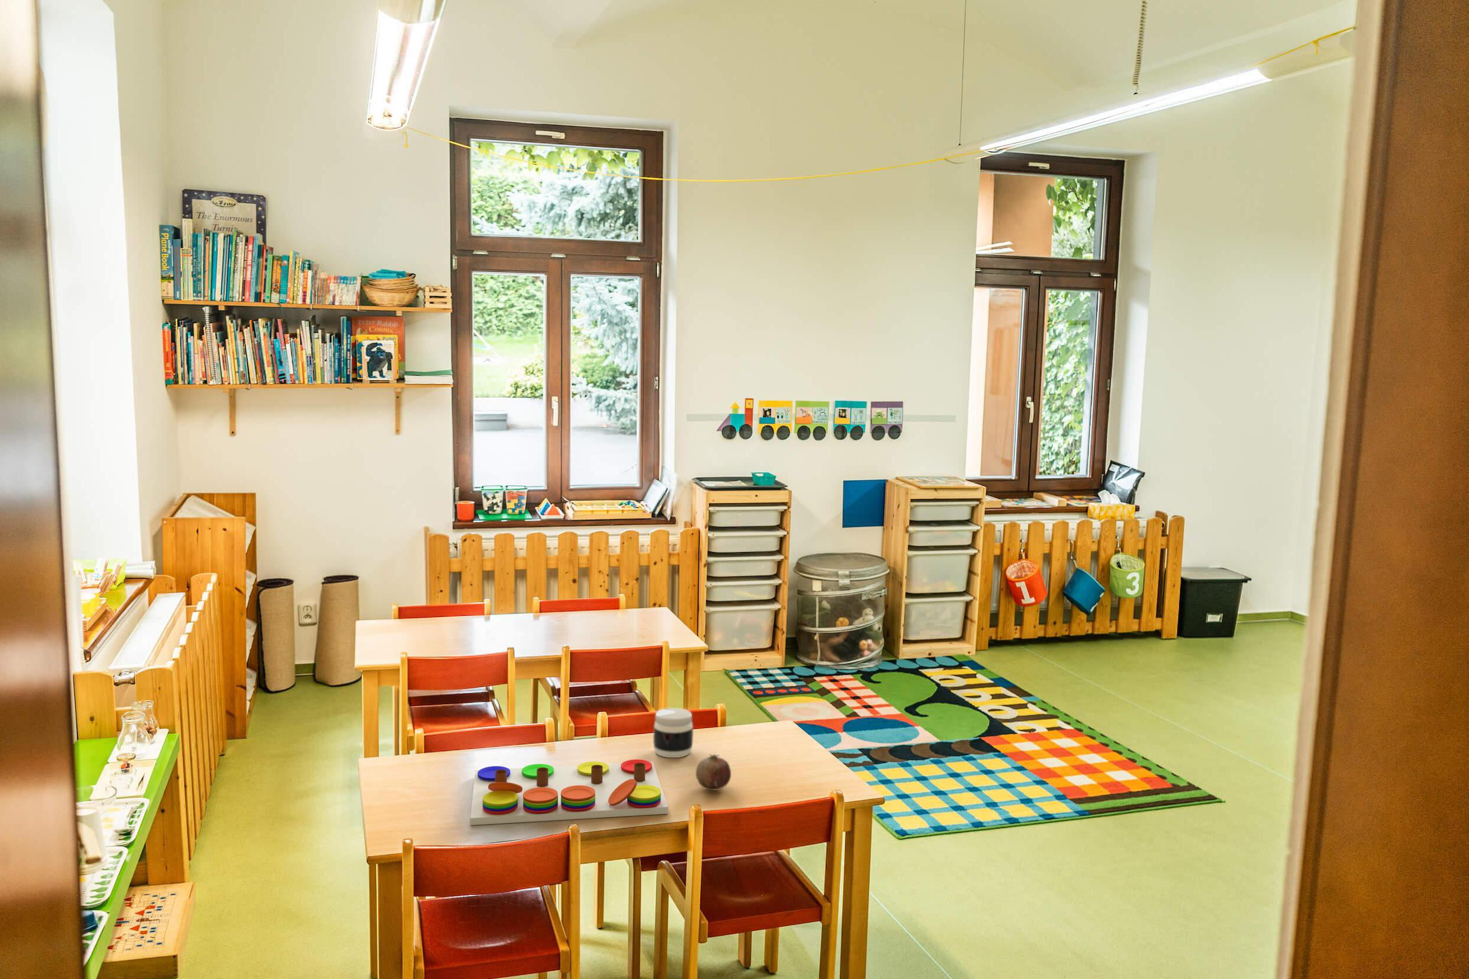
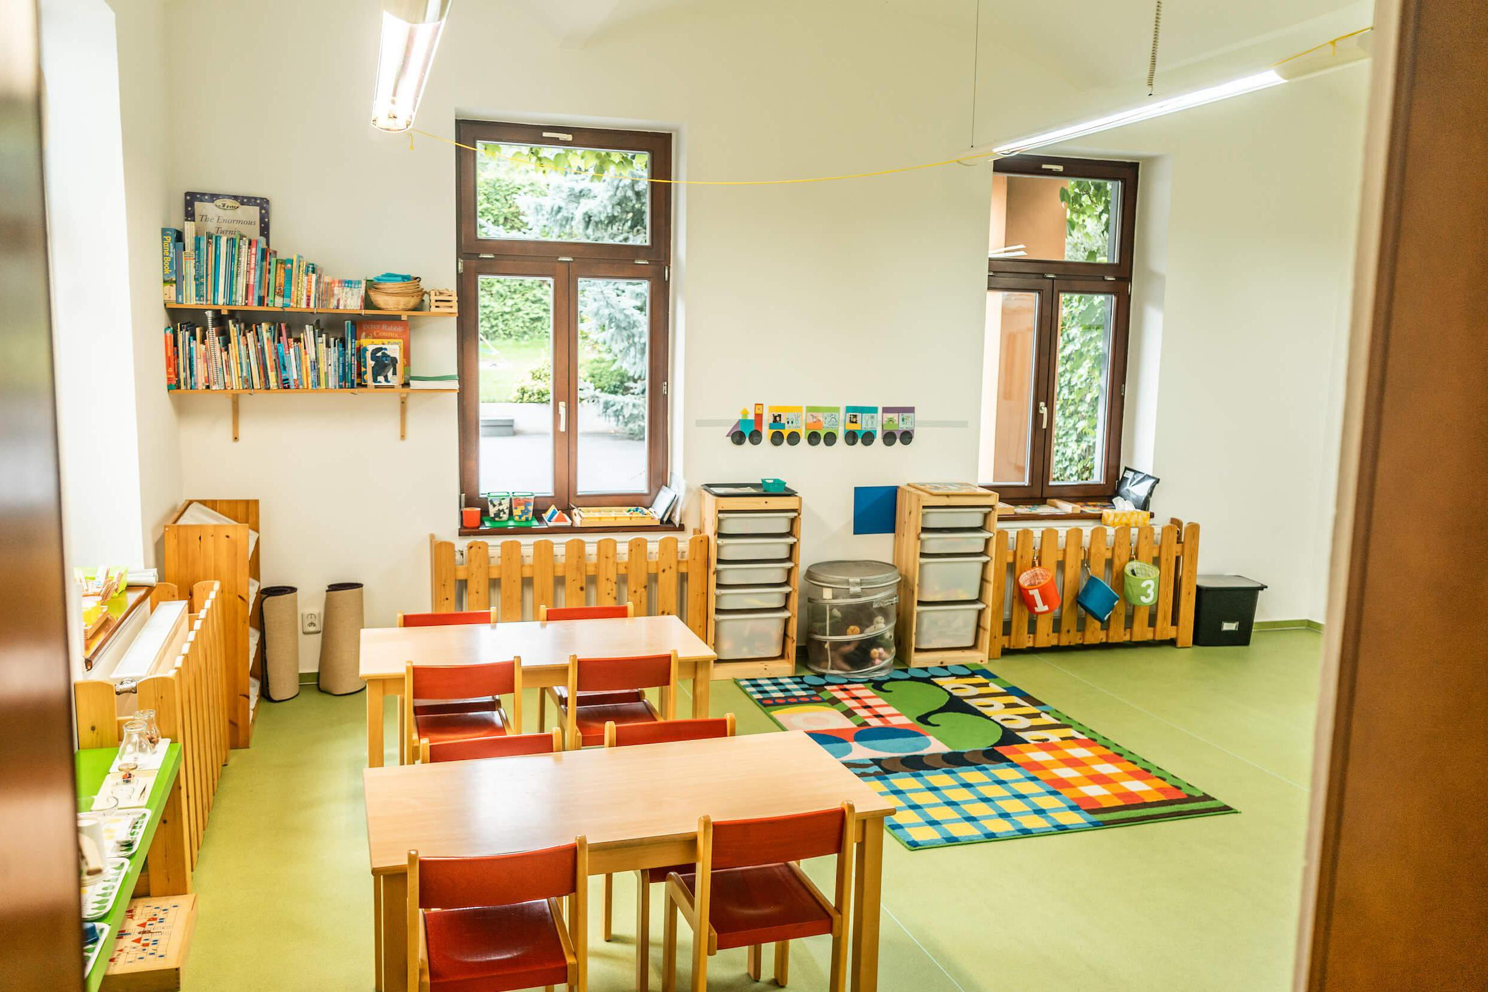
- fruit [695,754,731,791]
- jar [653,707,694,758]
- board game [470,758,669,826]
